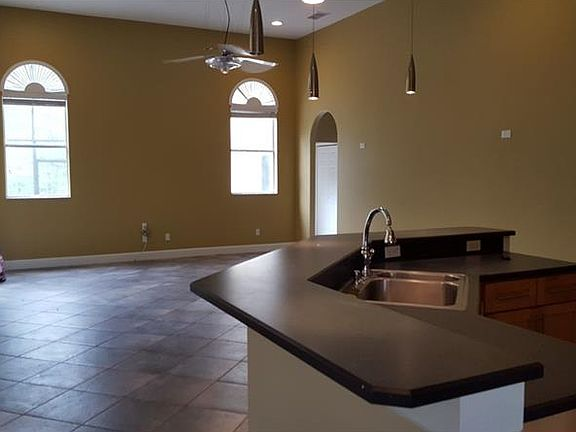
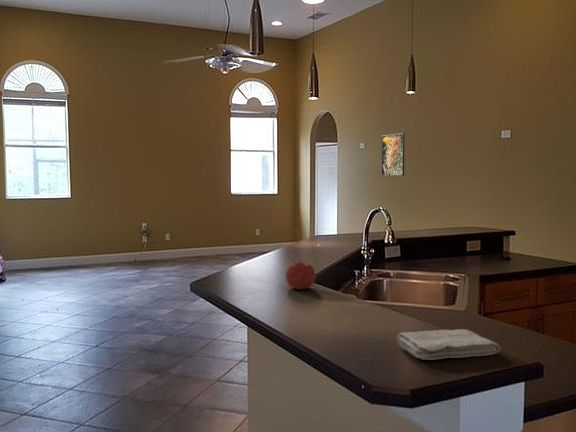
+ washcloth [396,328,501,361]
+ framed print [381,132,406,177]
+ fruit [285,259,317,290]
